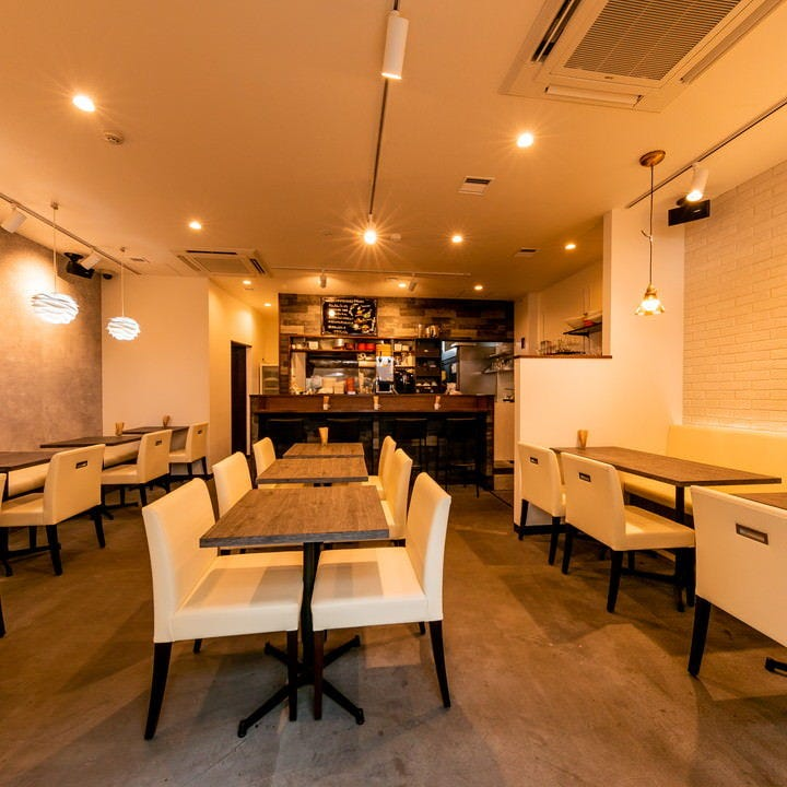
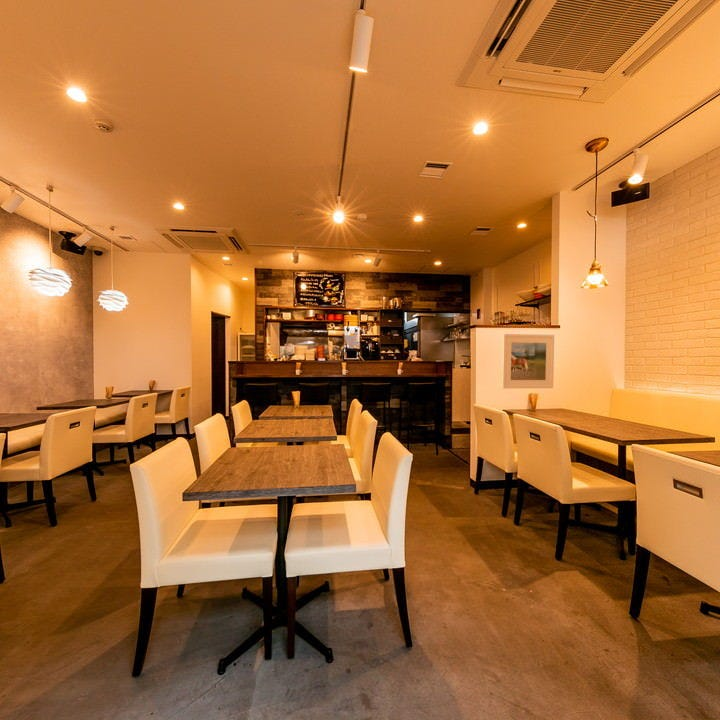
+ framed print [501,333,555,389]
